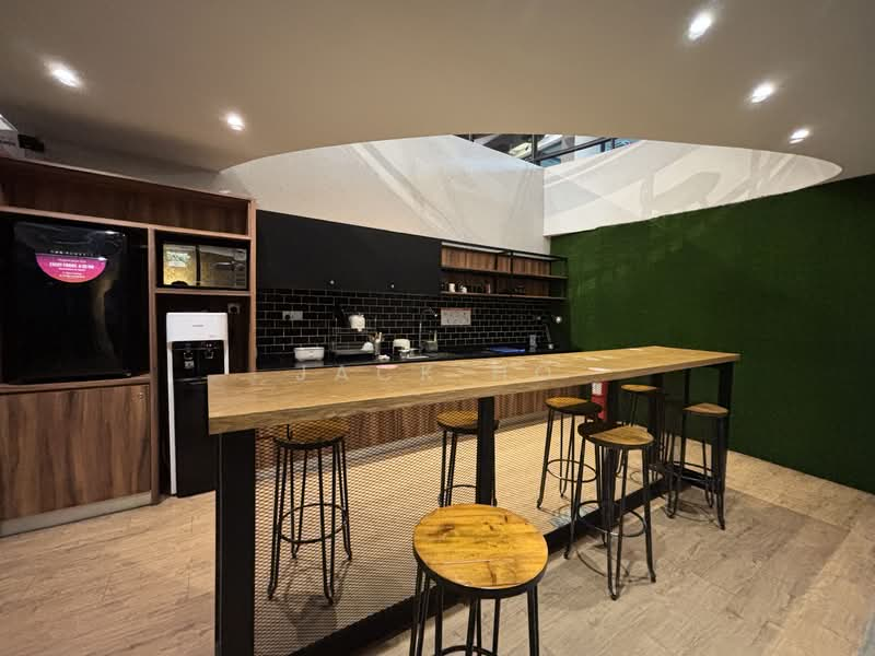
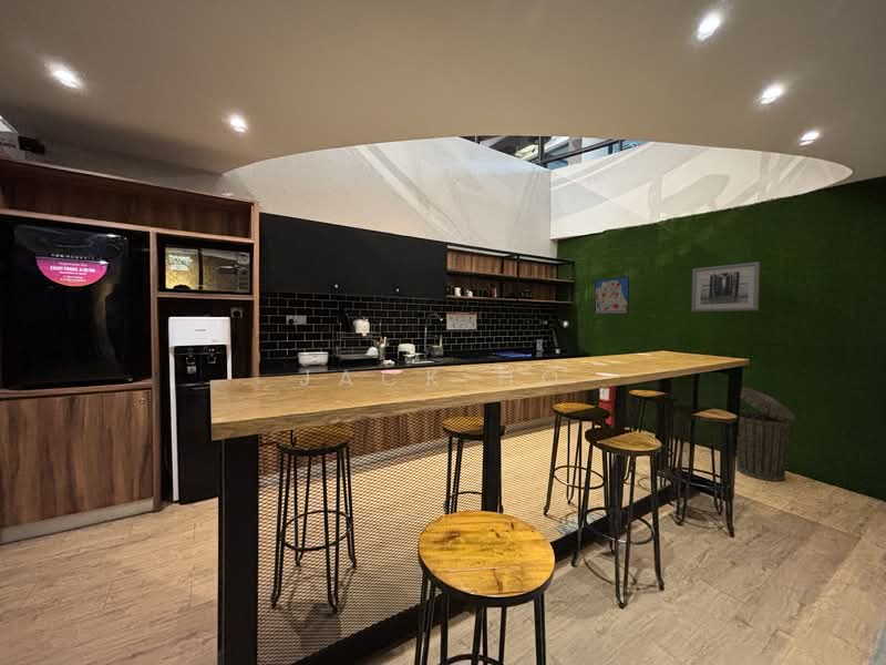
+ wall art [690,260,761,313]
+ wall art [594,276,630,316]
+ trash can [735,386,796,482]
